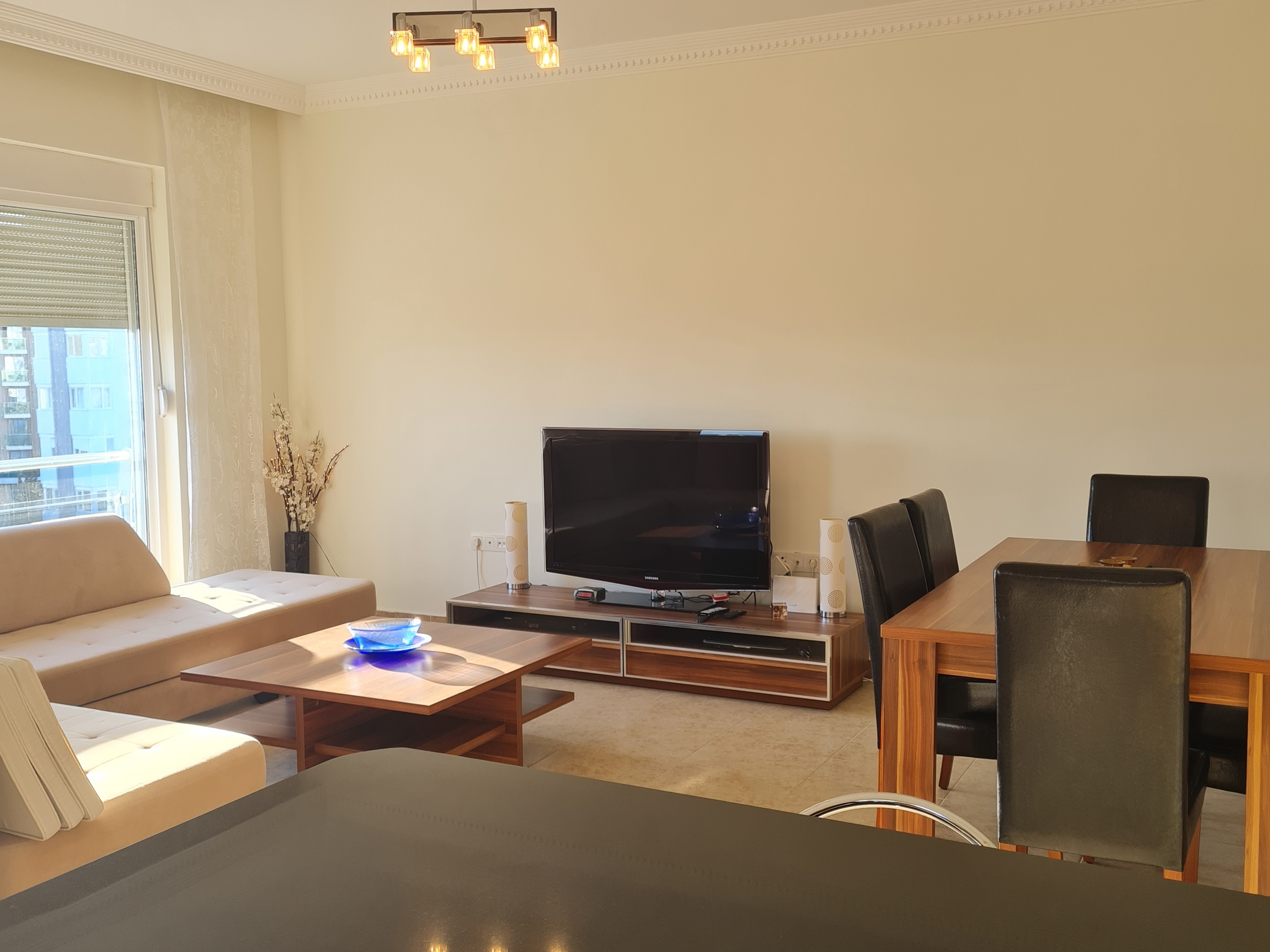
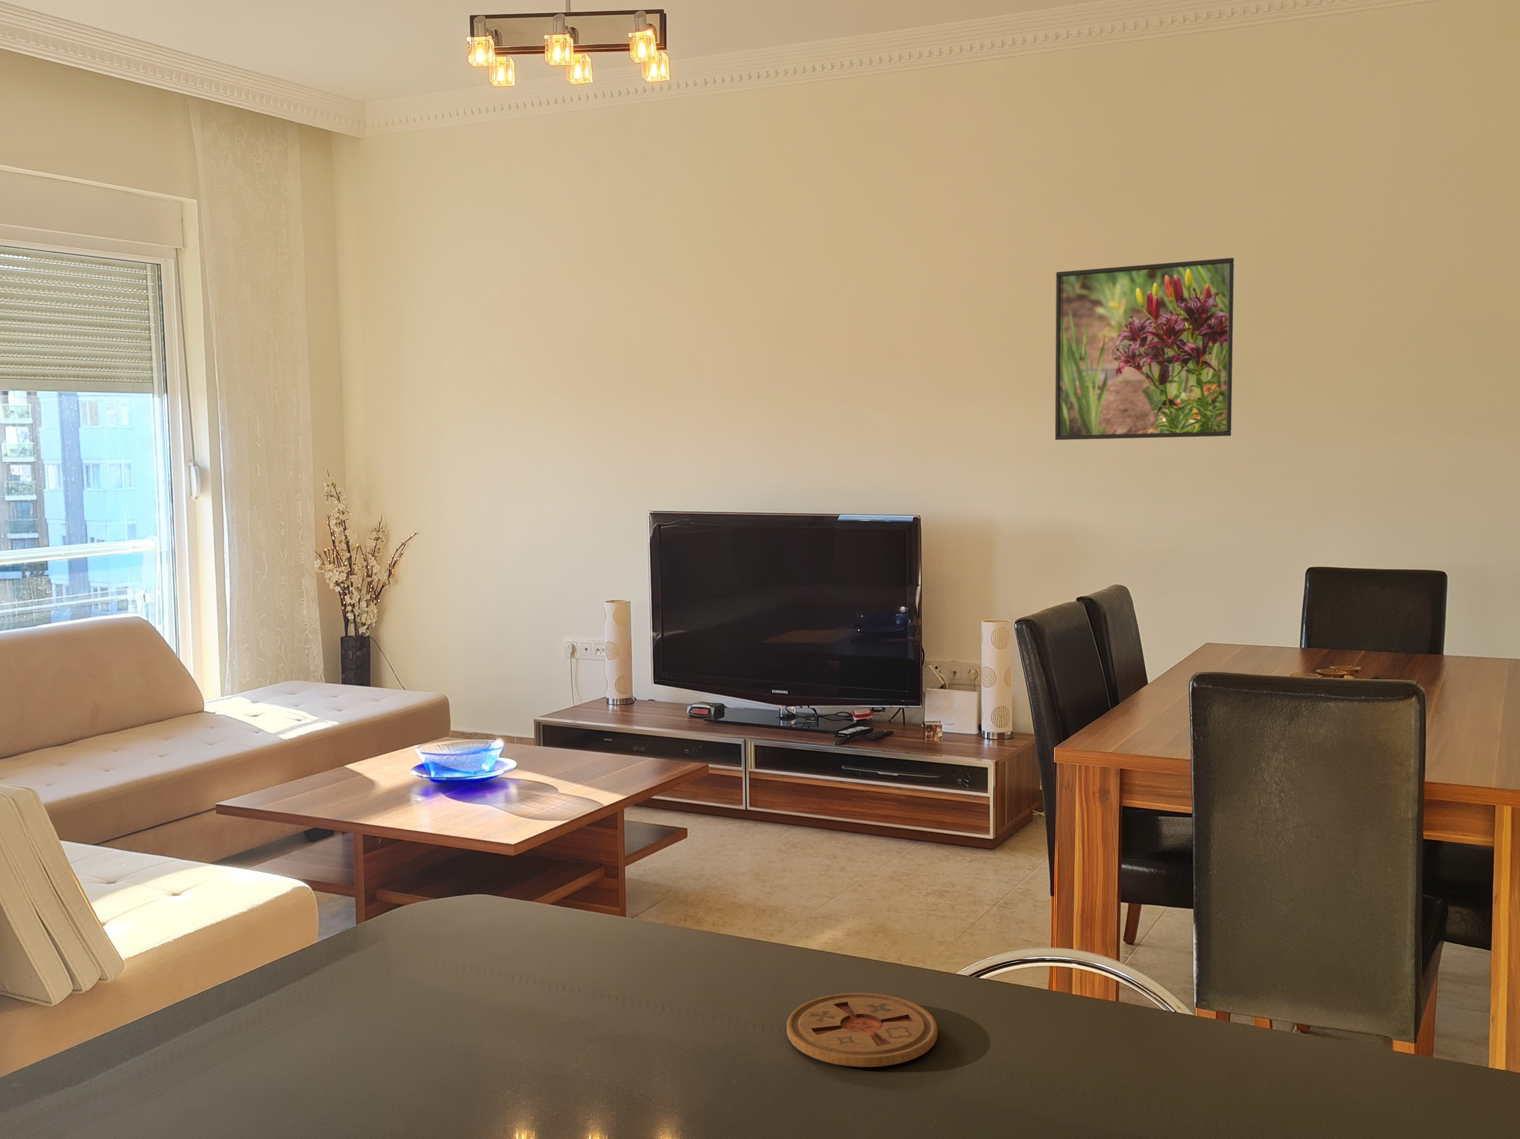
+ coaster [786,992,938,1067]
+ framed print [1054,257,1234,440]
